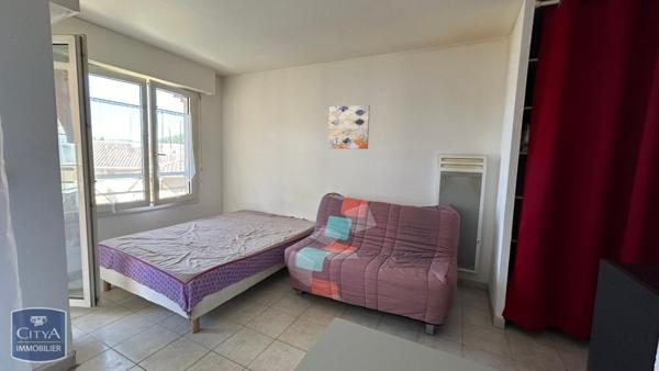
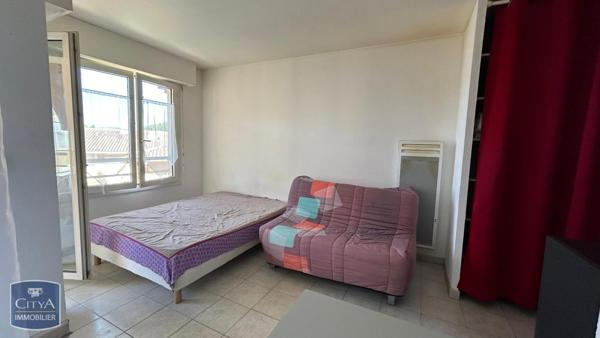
- wall art [327,103,371,150]
